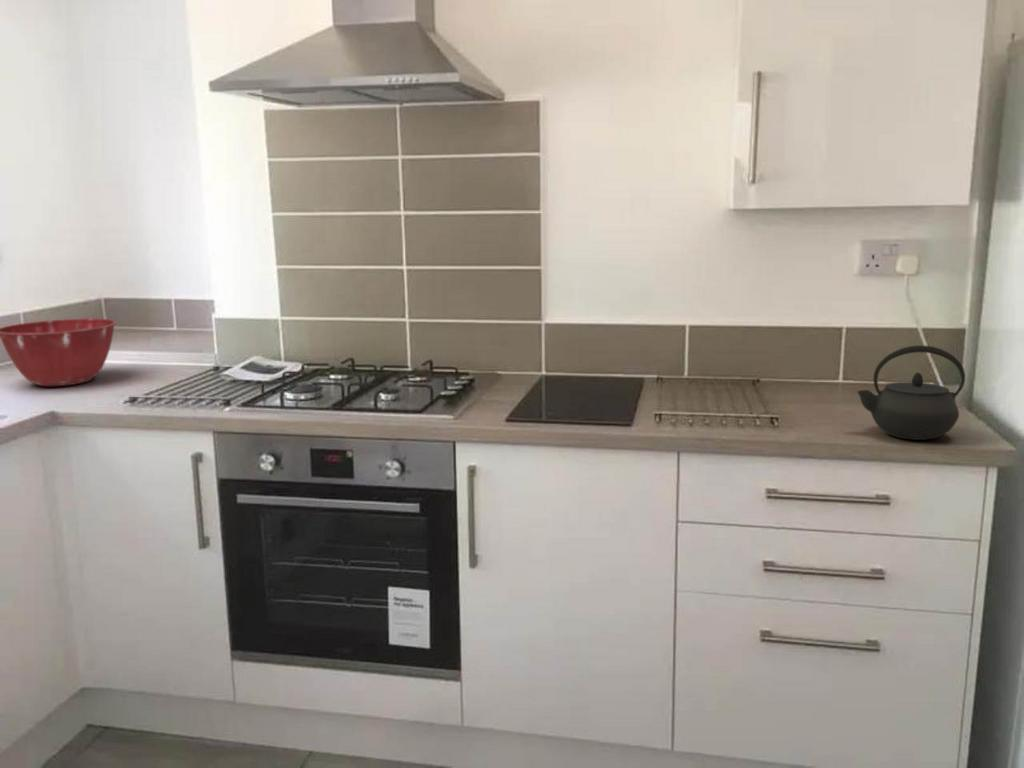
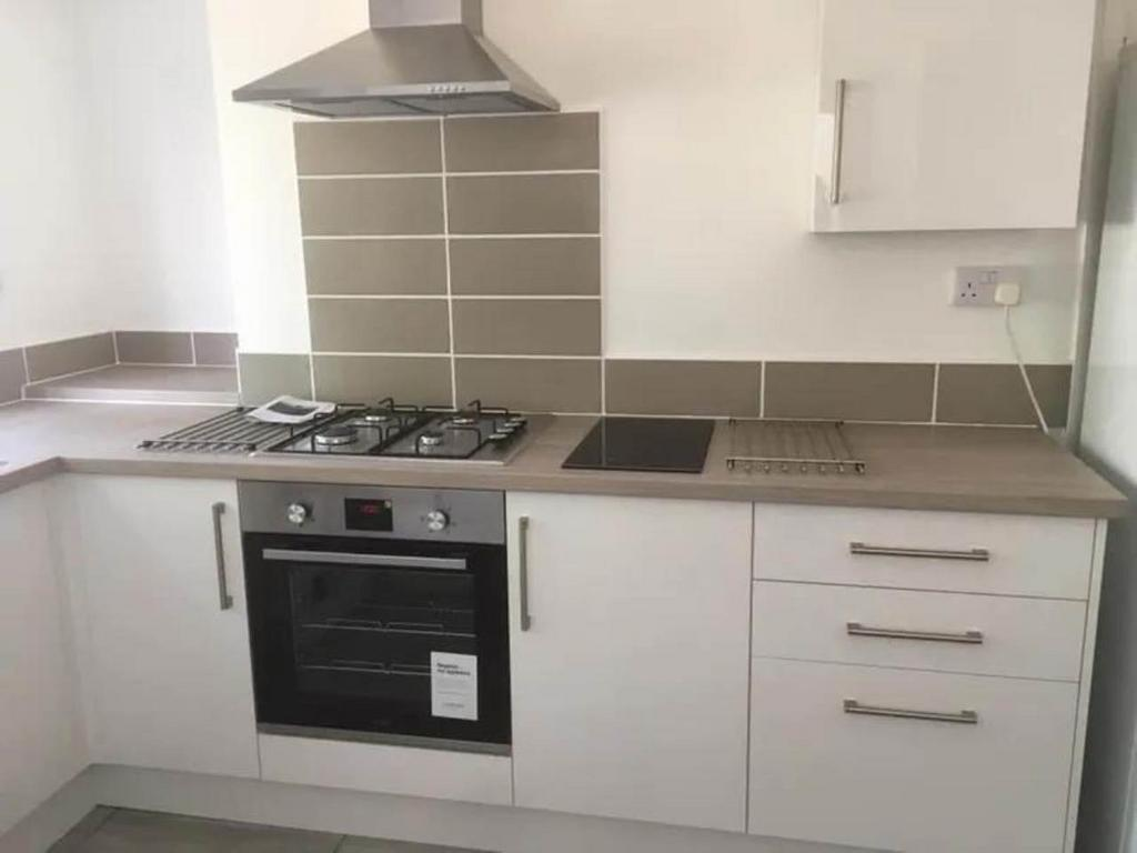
- kettle [856,345,966,441]
- mixing bowl [0,317,117,387]
